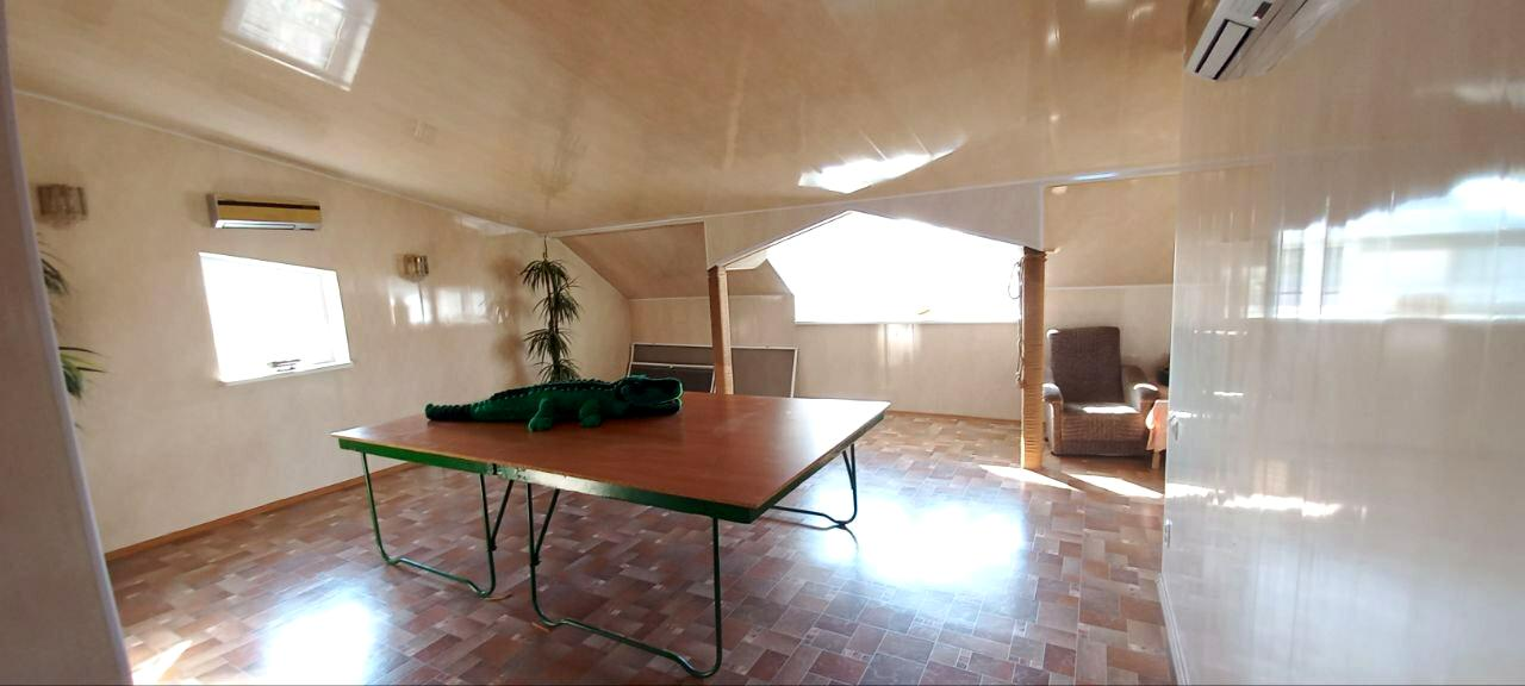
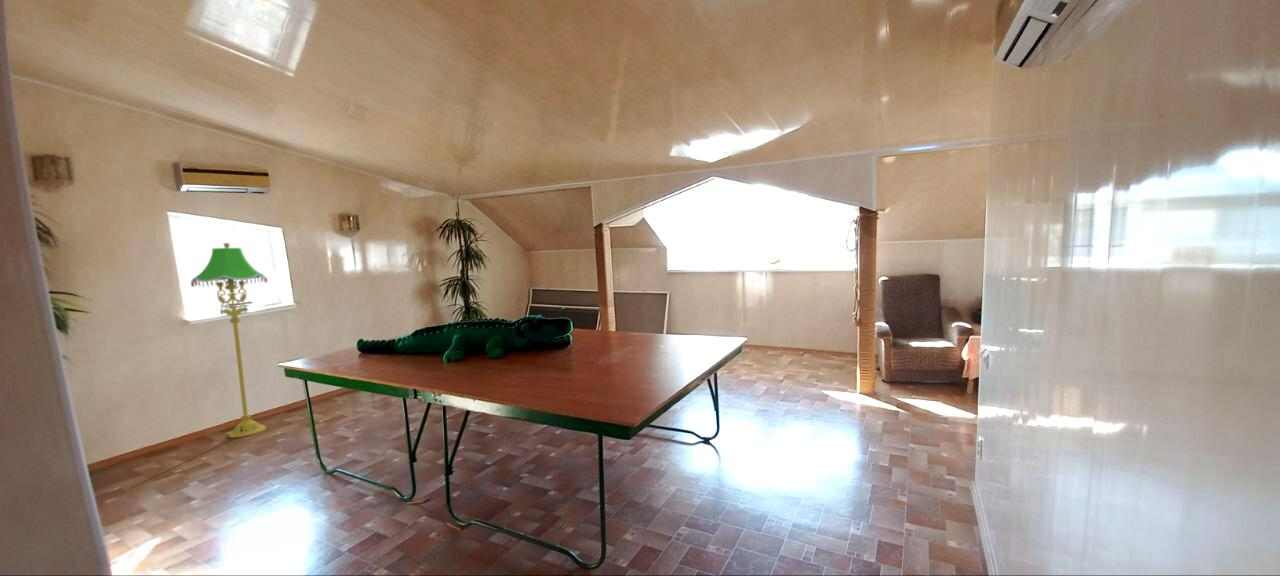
+ floor lamp [190,242,268,439]
